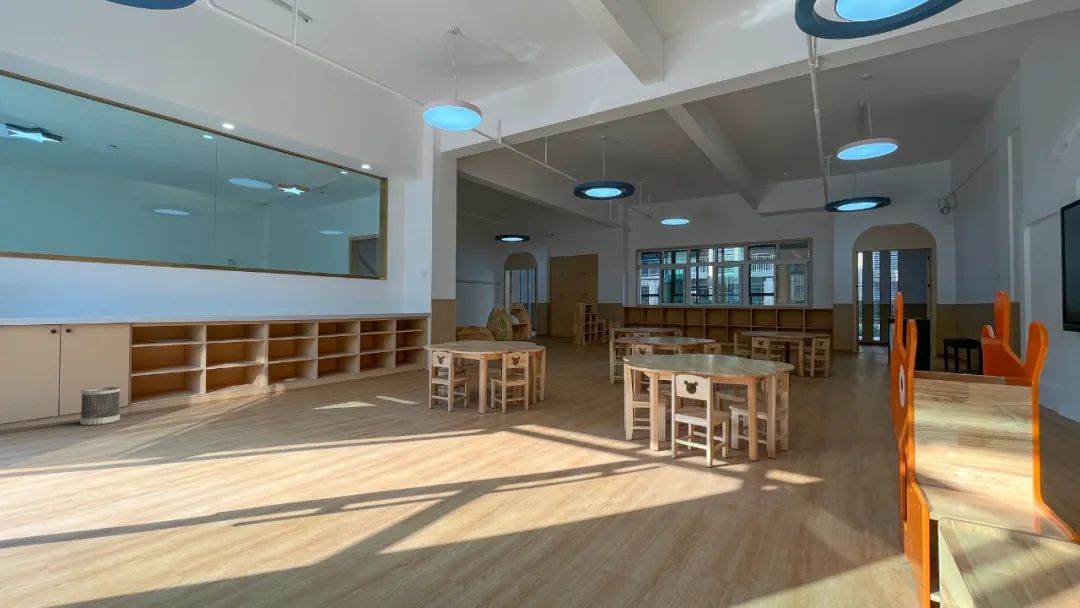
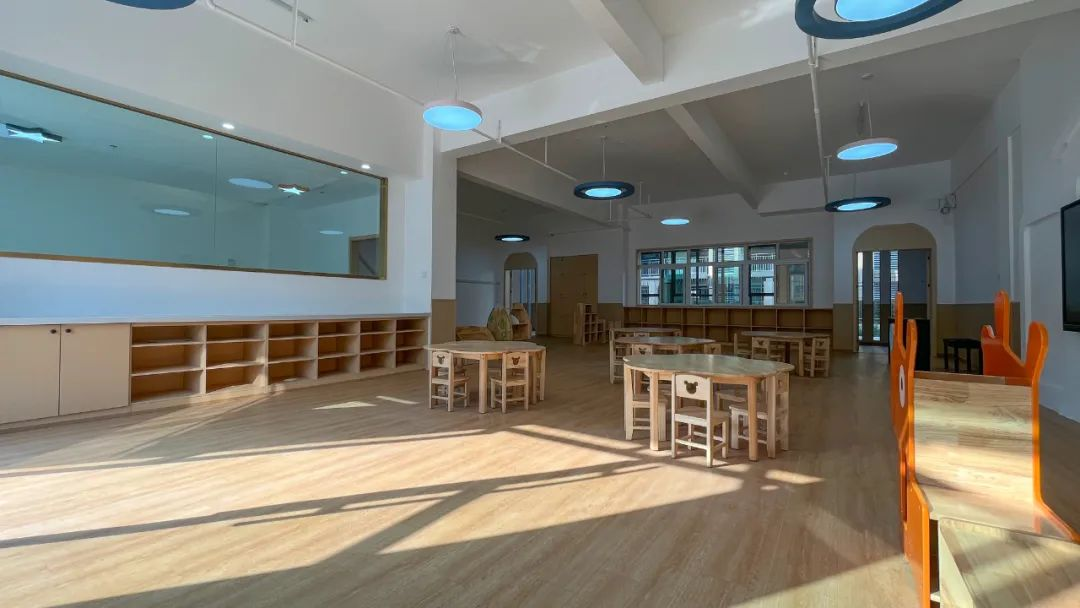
- wastebasket [79,386,121,426]
